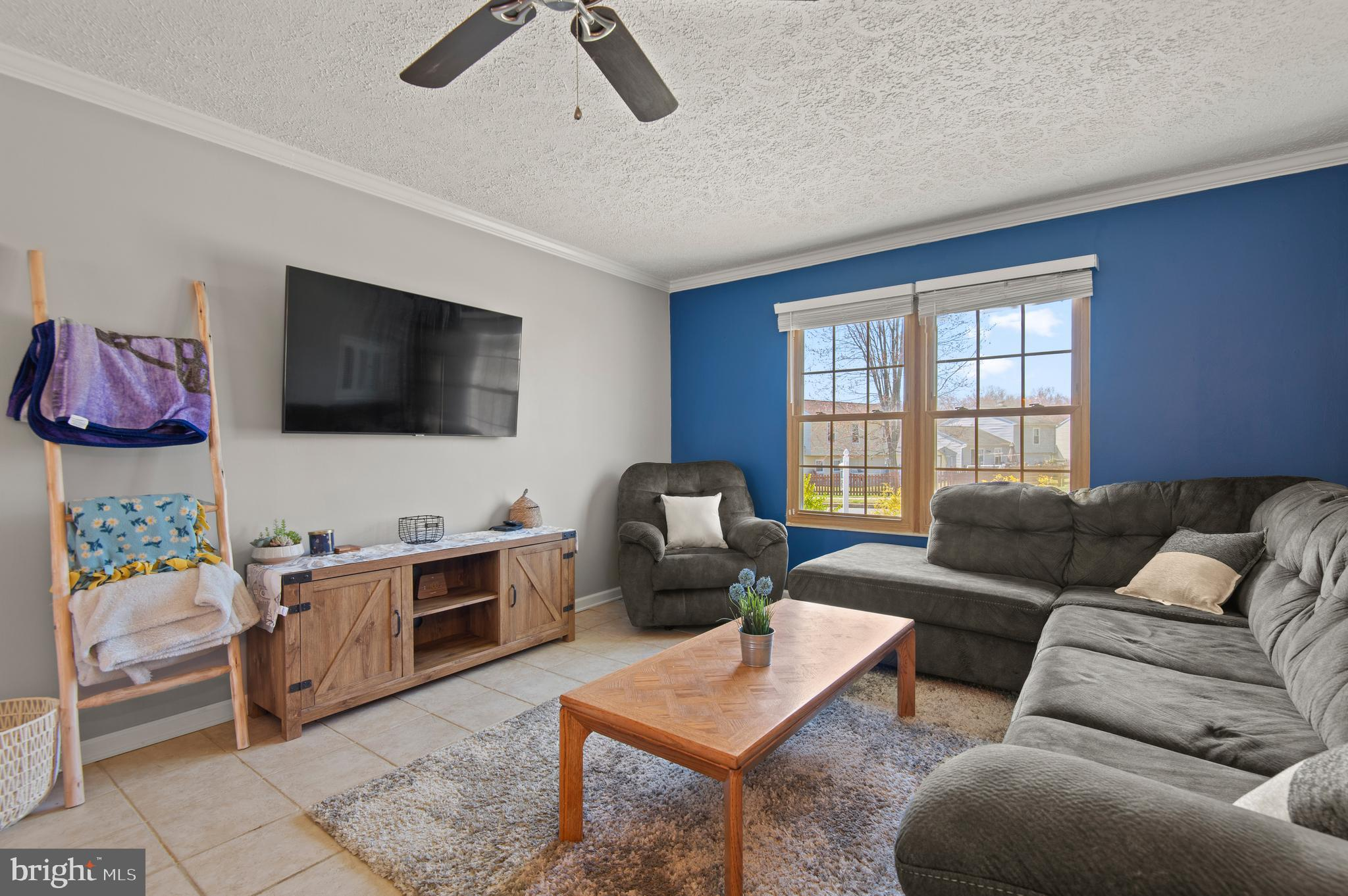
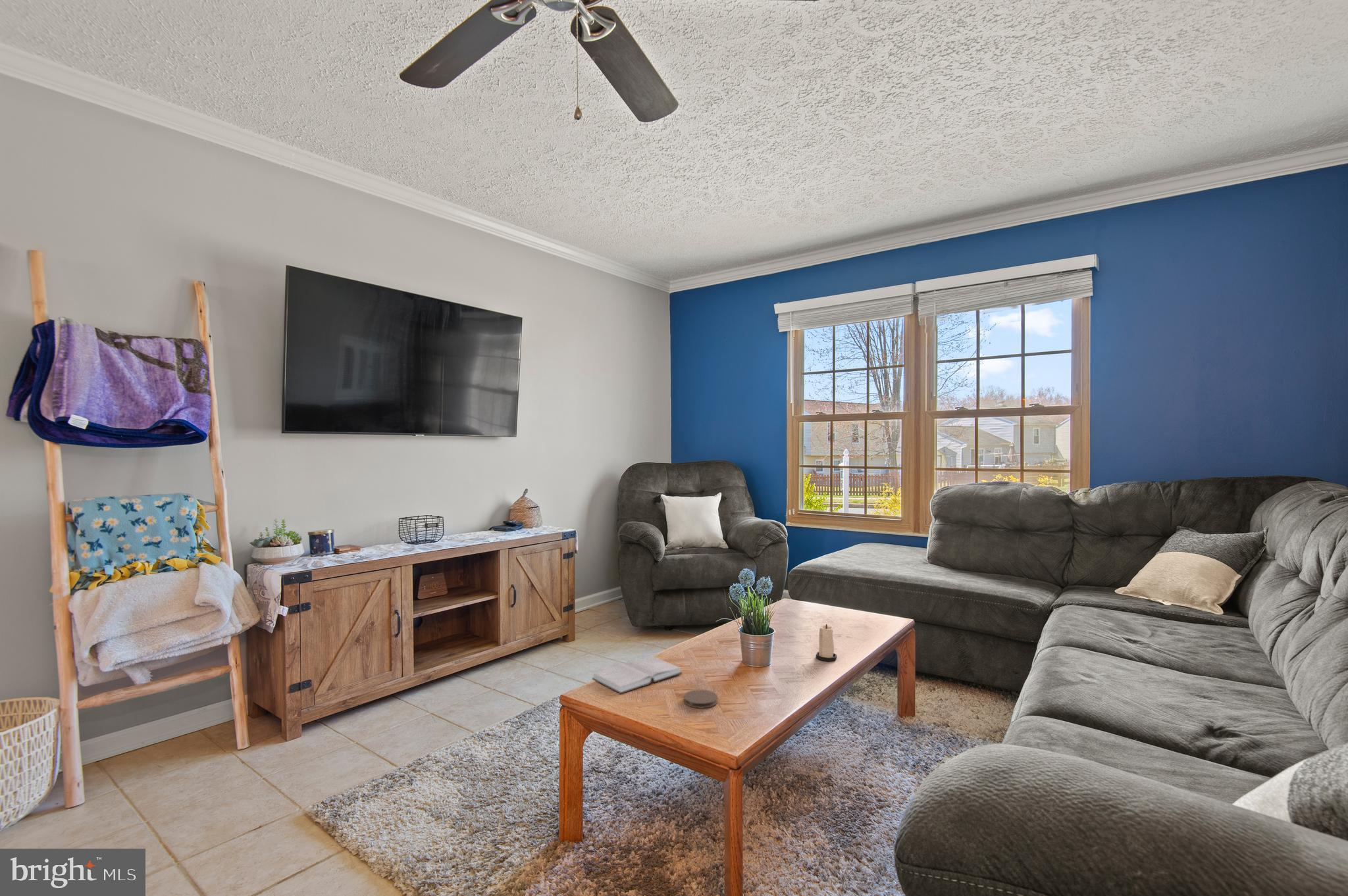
+ hardback book [591,655,683,695]
+ coaster [683,689,718,709]
+ candle [816,623,837,662]
